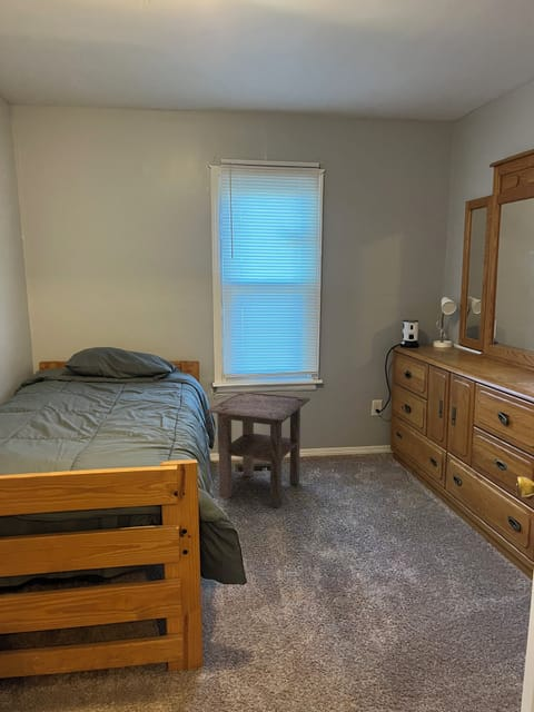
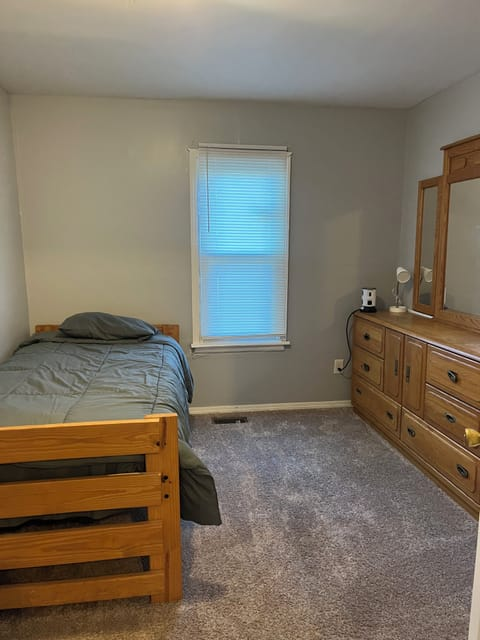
- side table [205,390,312,508]
